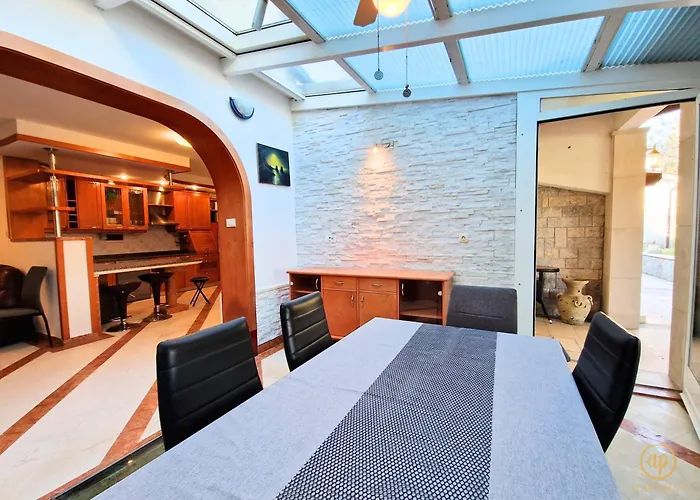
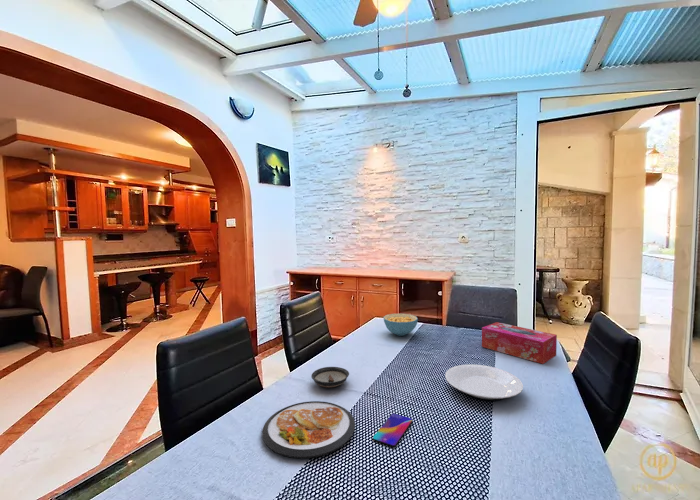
+ dish [261,400,356,459]
+ cereal bowl [383,313,419,337]
+ tissue box [481,321,558,365]
+ smartphone [372,413,414,448]
+ saucer [310,366,350,388]
+ plate [444,364,524,402]
